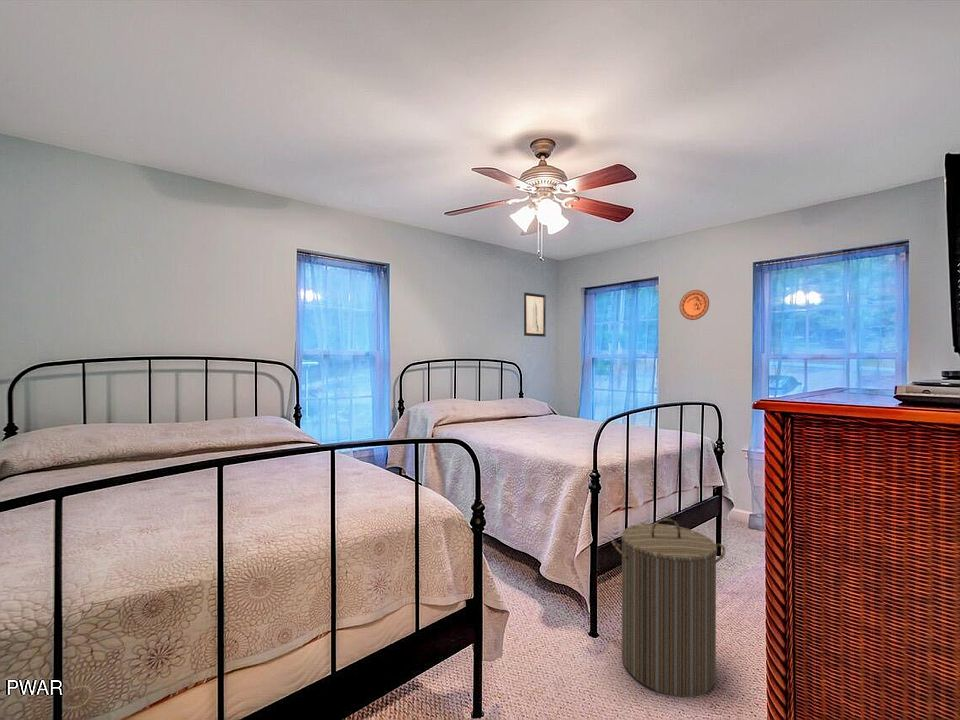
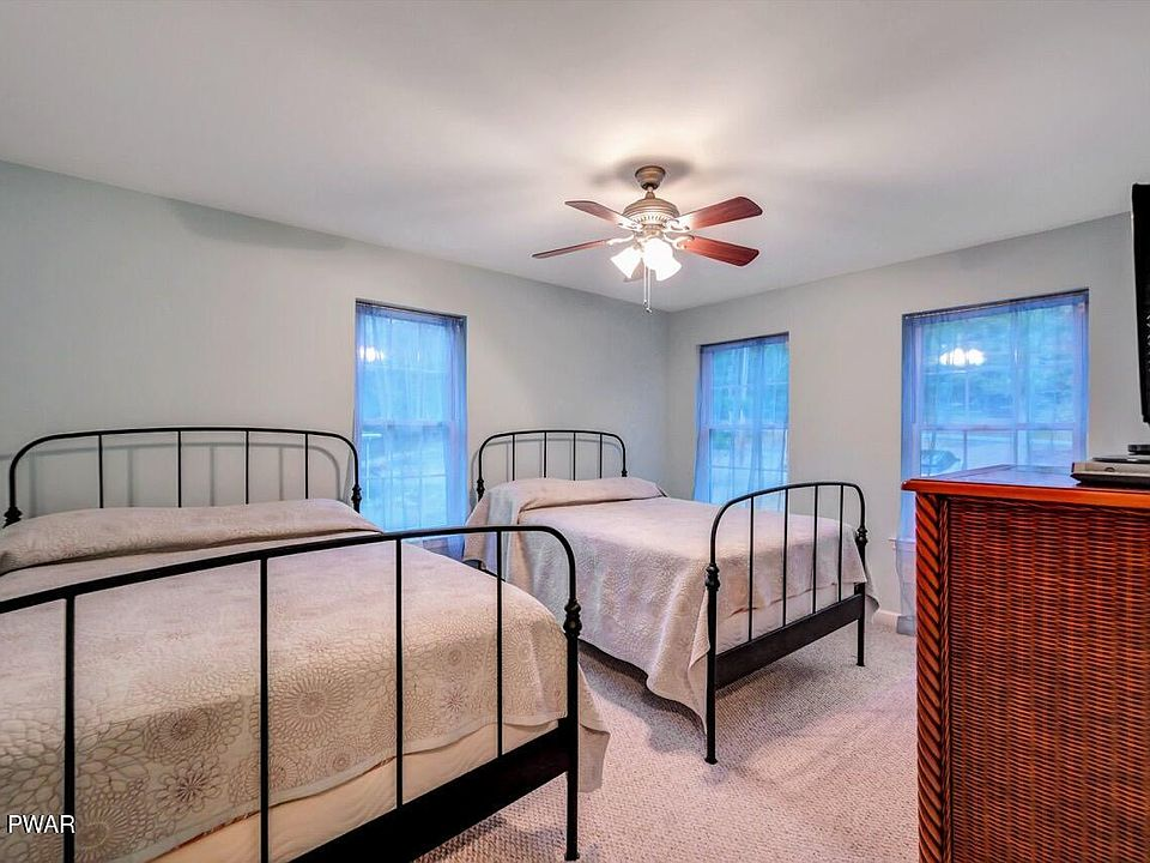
- laundry hamper [611,518,726,698]
- wall art [523,292,547,338]
- decorative plate [679,289,710,321]
